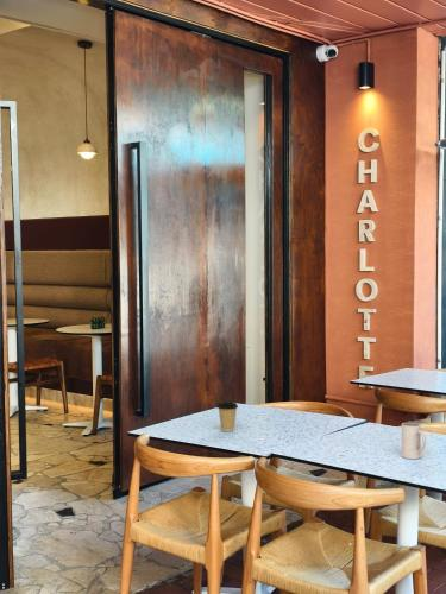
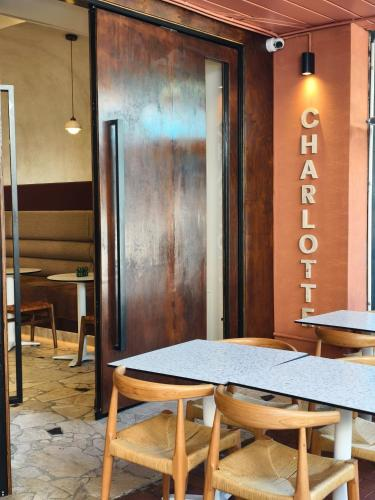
- mug [401,422,427,460]
- coffee cup [215,400,239,432]
